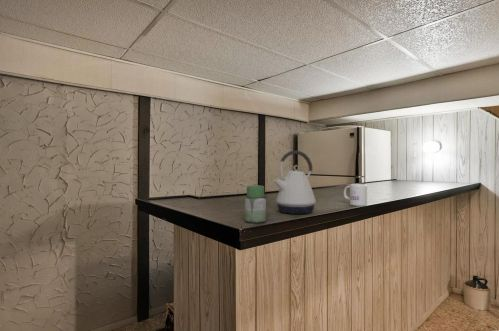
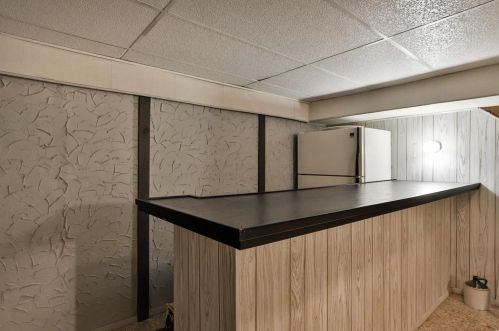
- kettle [272,150,317,215]
- jar [244,184,267,224]
- mug [343,183,368,207]
